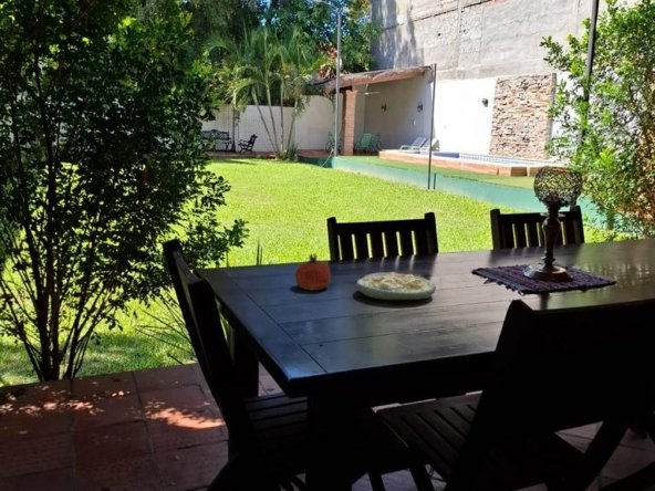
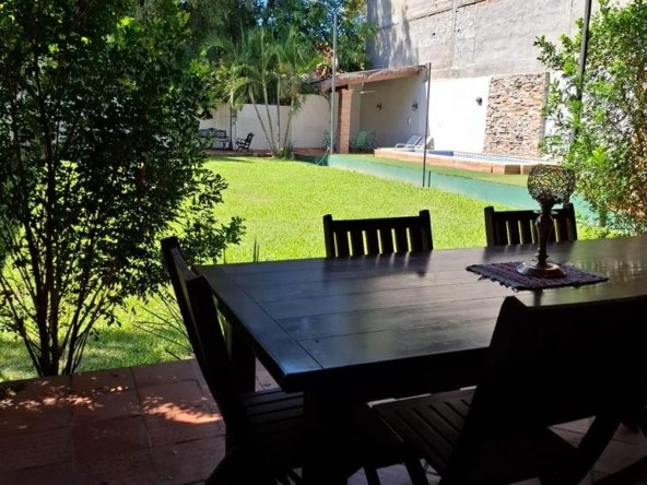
- fruit [294,252,332,292]
- soup [355,271,437,301]
